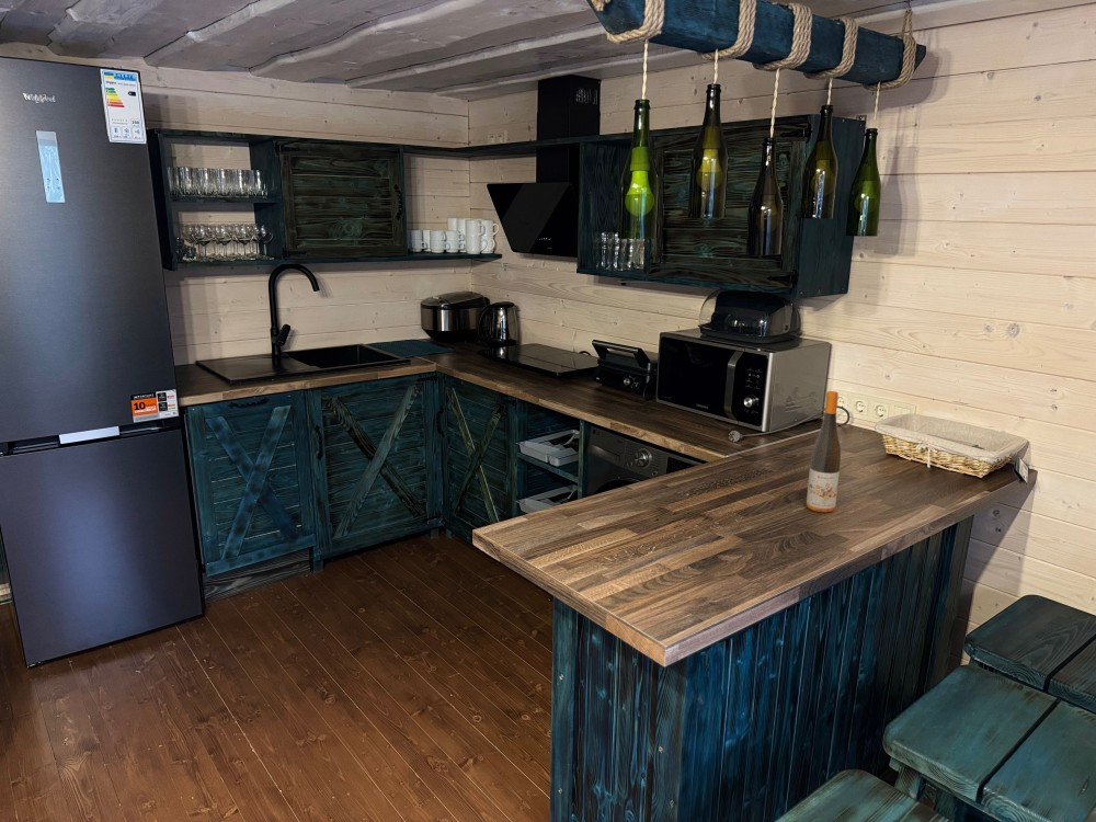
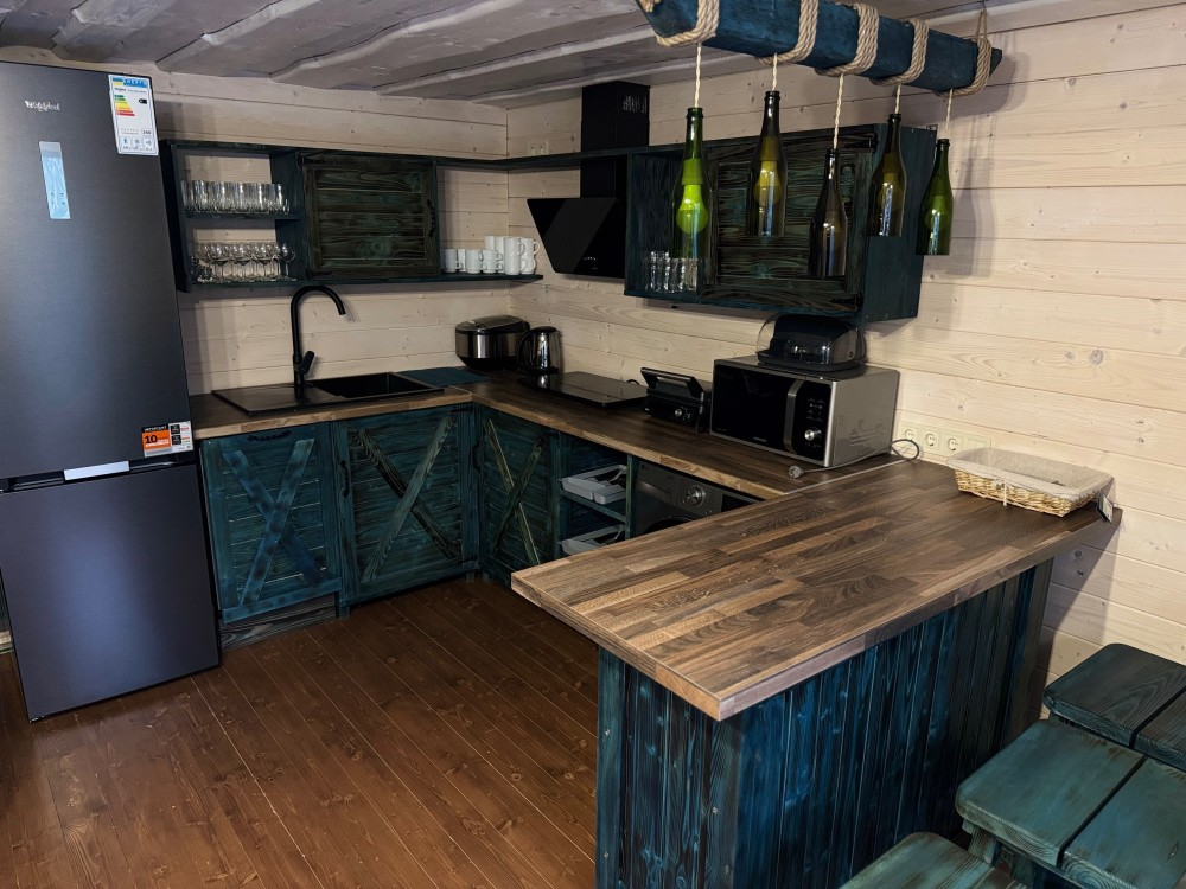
- wine bottle [806,390,842,513]
